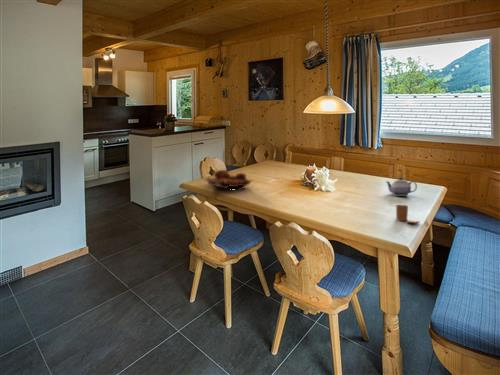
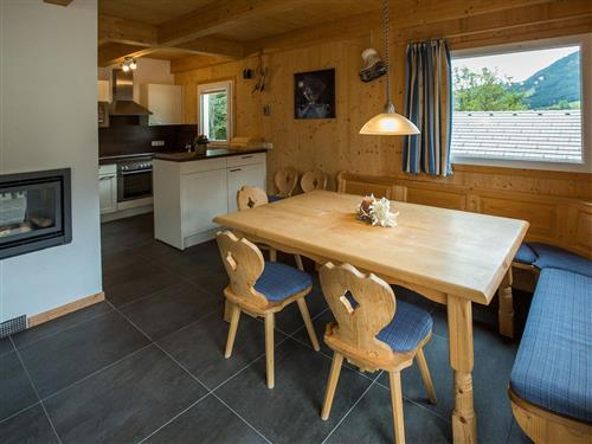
- candle [395,204,421,224]
- fruit basket [203,169,254,190]
- teapot [385,176,418,197]
